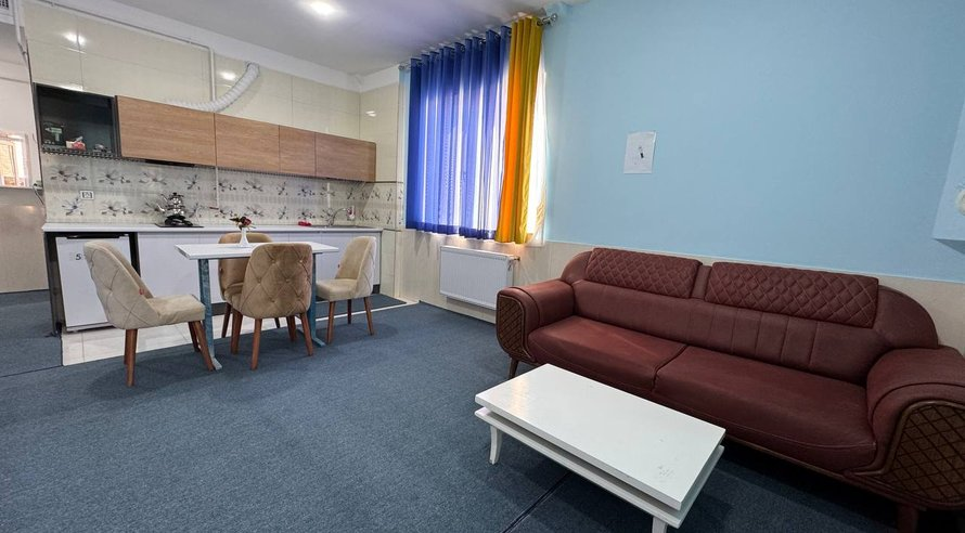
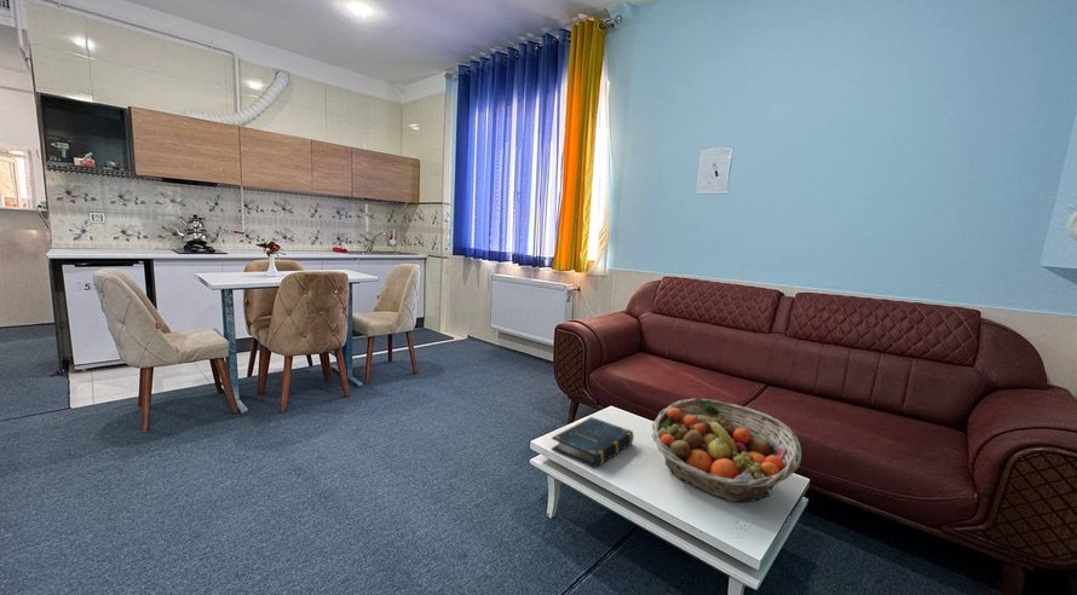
+ fruit basket [651,397,802,503]
+ book [551,416,635,470]
